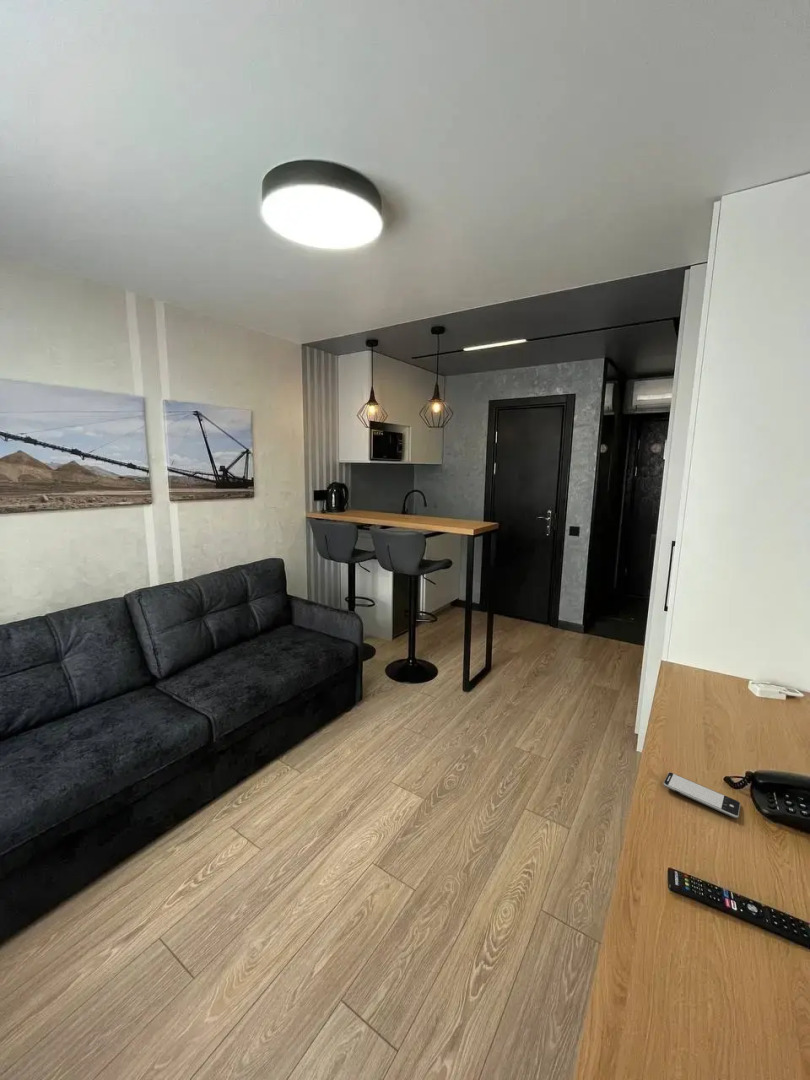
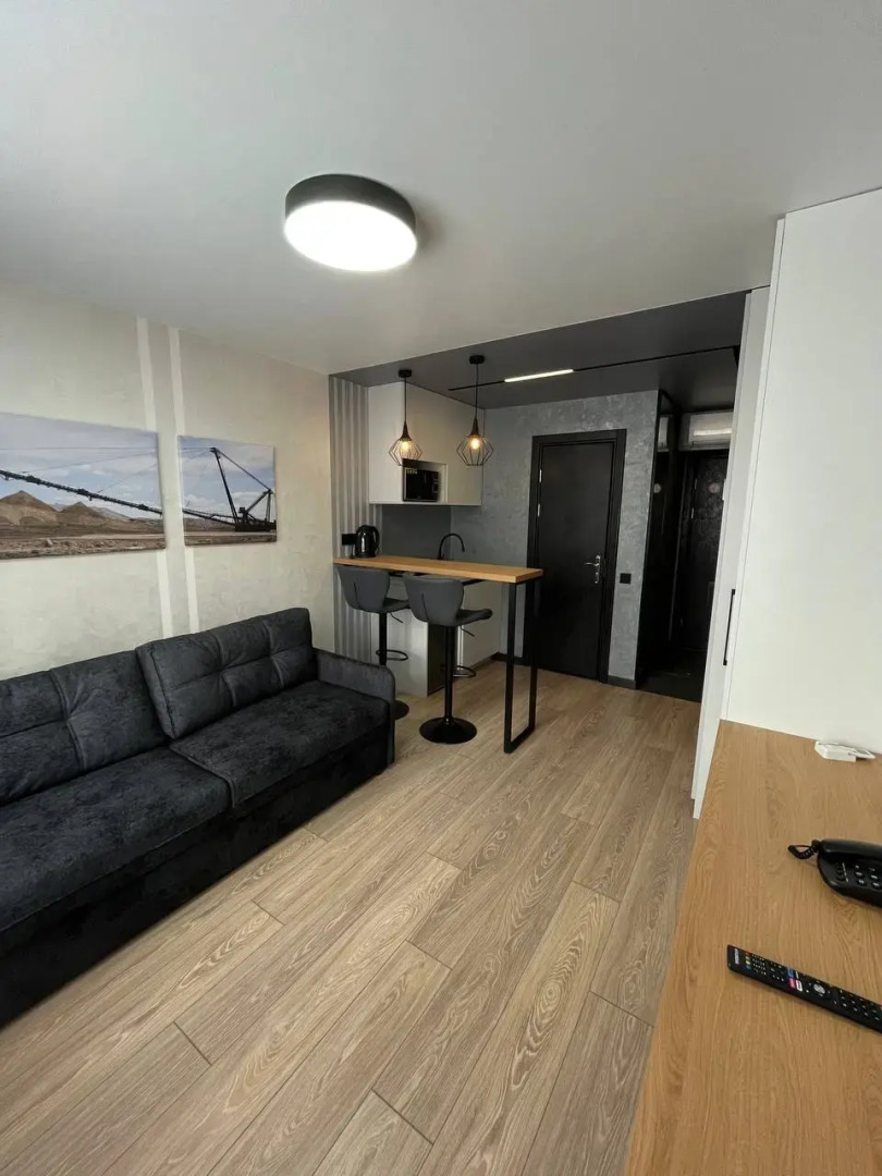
- smartphone [662,771,741,819]
